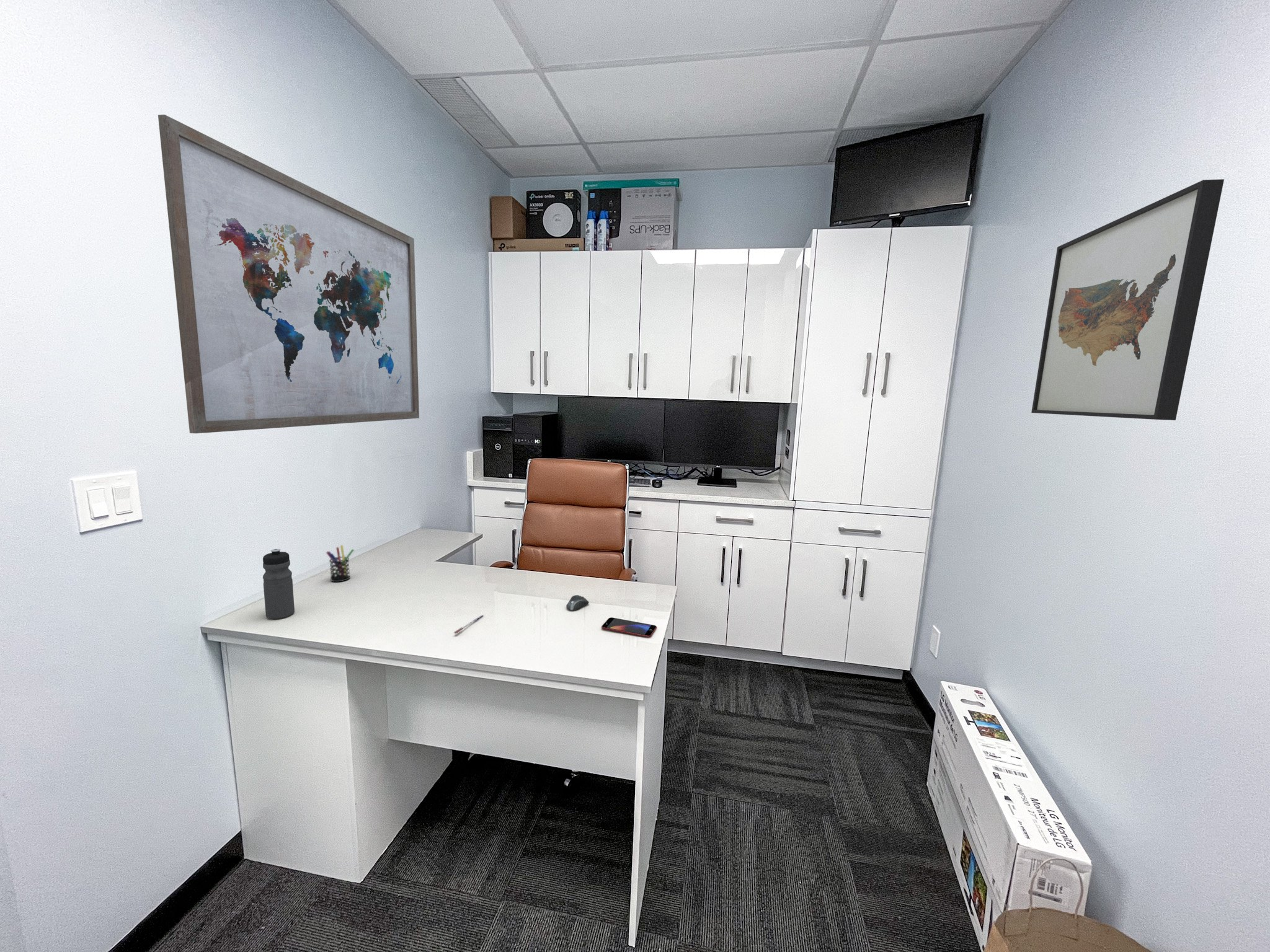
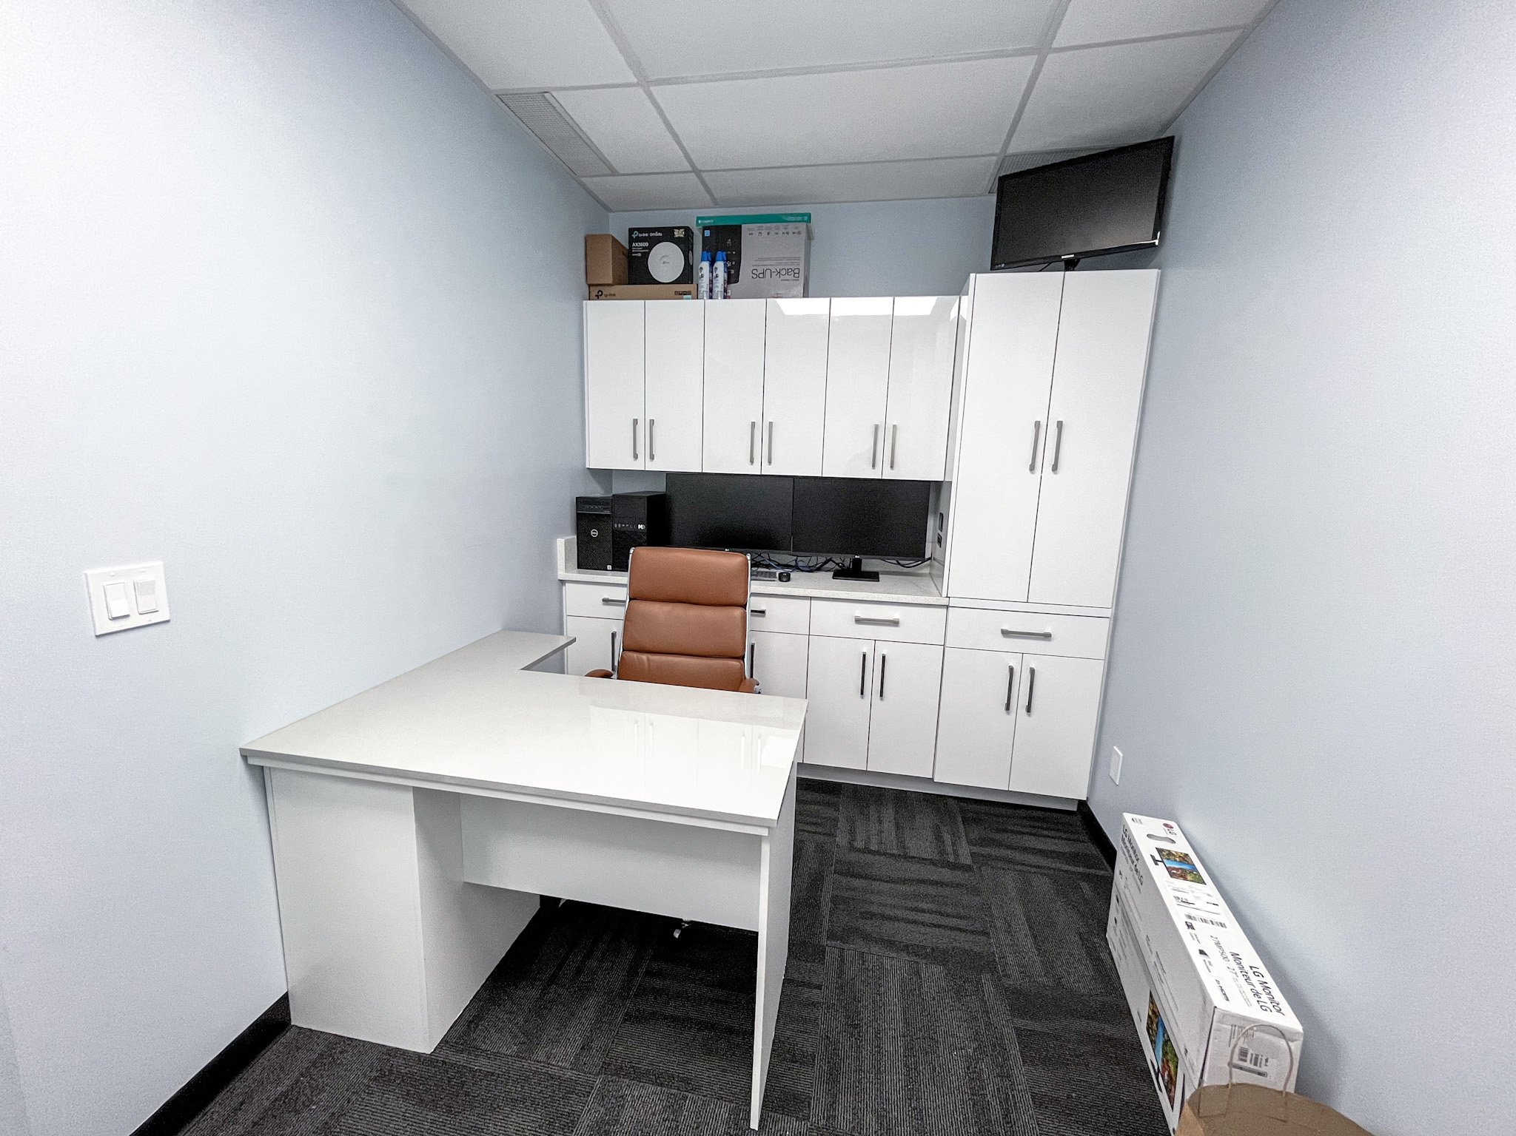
- wall art [1031,179,1225,421]
- pen holder [326,544,355,583]
- water bottle [262,549,295,620]
- pen [453,614,485,634]
- wall art [158,114,420,434]
- smartphone [601,617,657,638]
- computer mouse [566,594,589,611]
